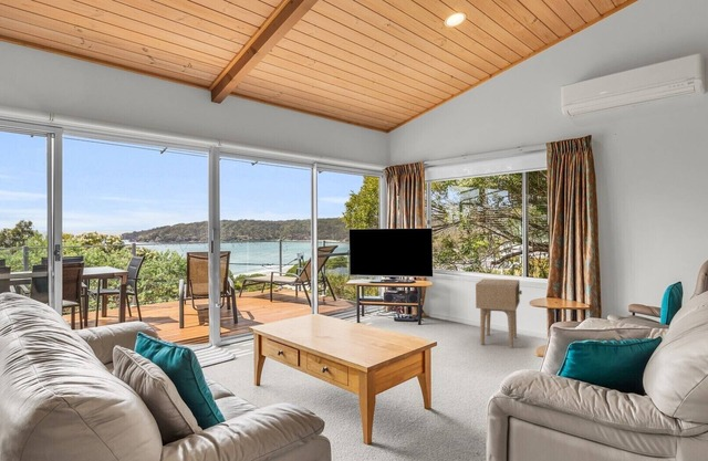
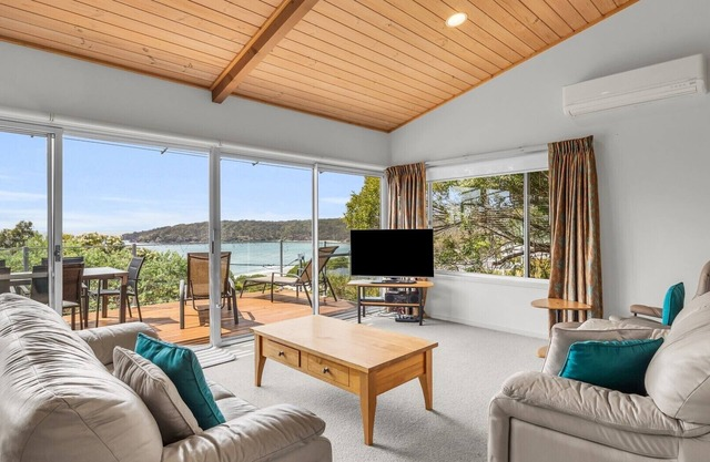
- side table [475,277,523,348]
